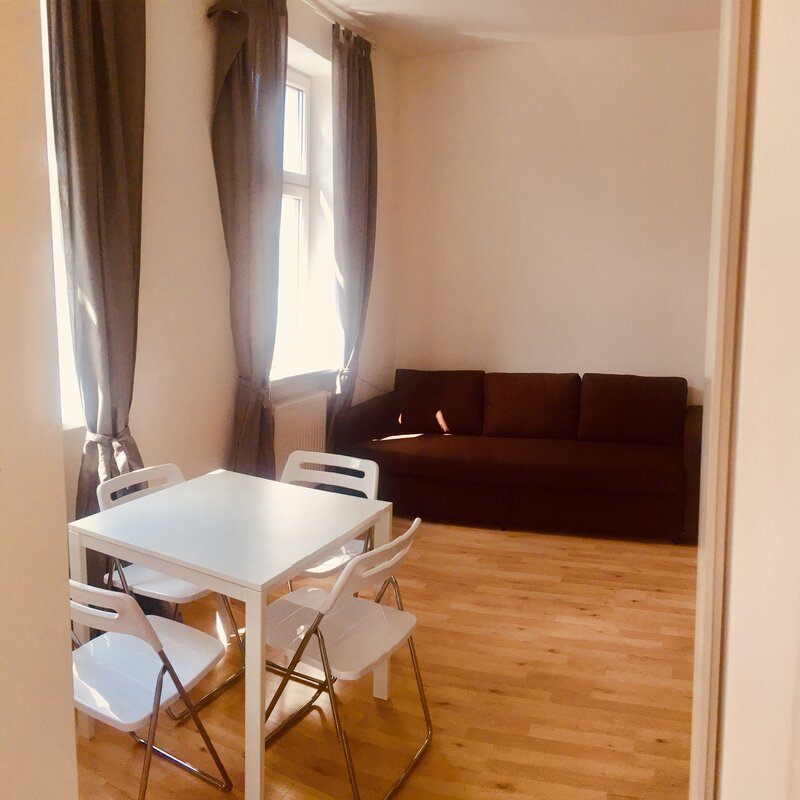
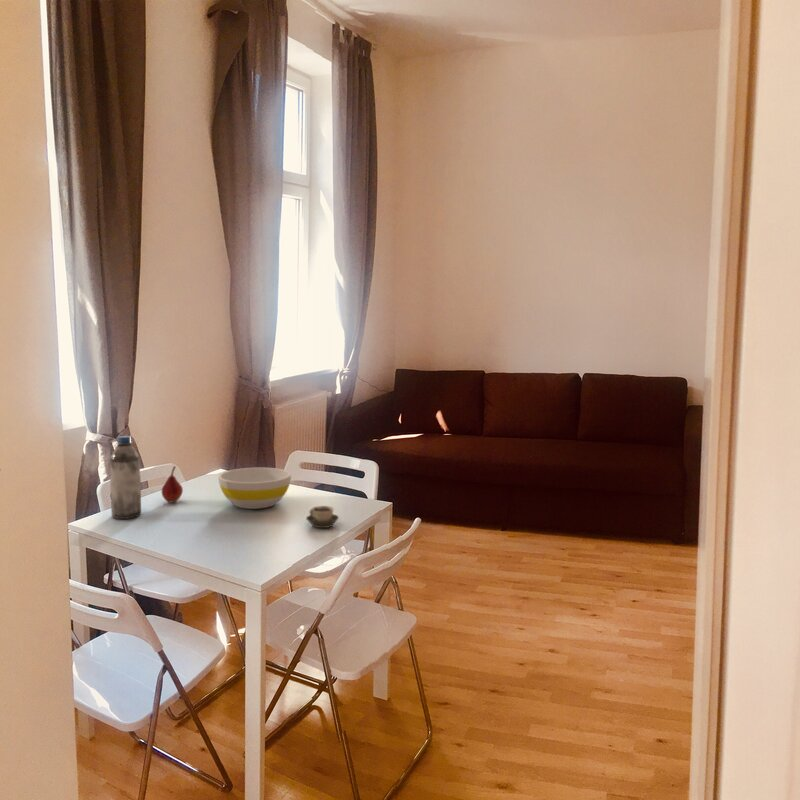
+ fruit [161,465,184,503]
+ cup [305,505,340,529]
+ bowl [217,467,292,510]
+ water bottle [109,435,142,520]
